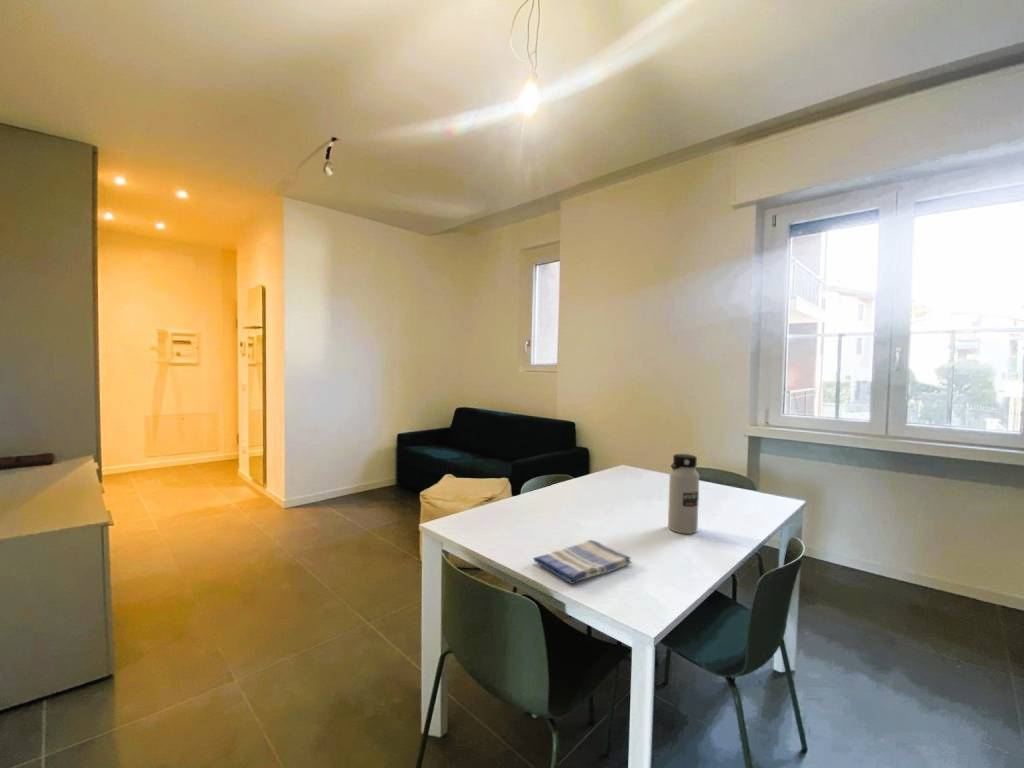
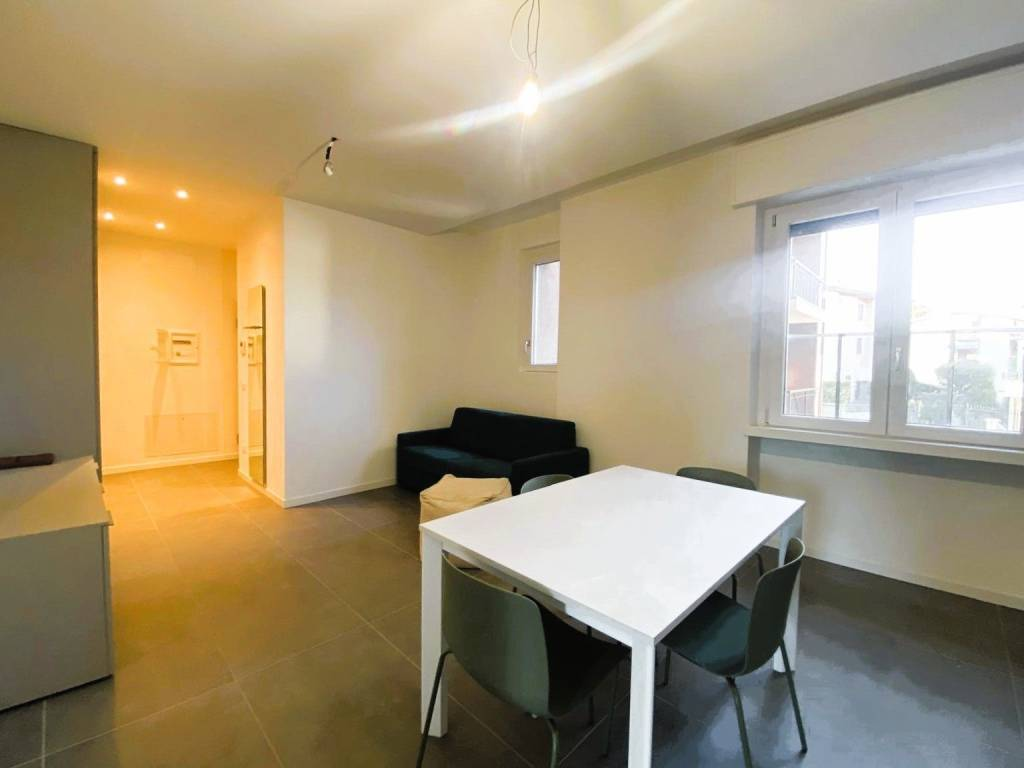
- water bottle [667,453,700,535]
- dish towel [532,539,633,585]
